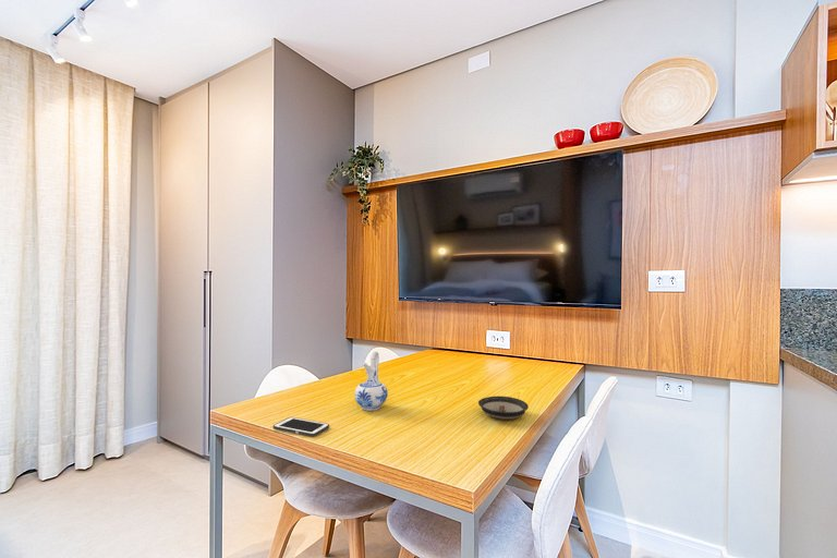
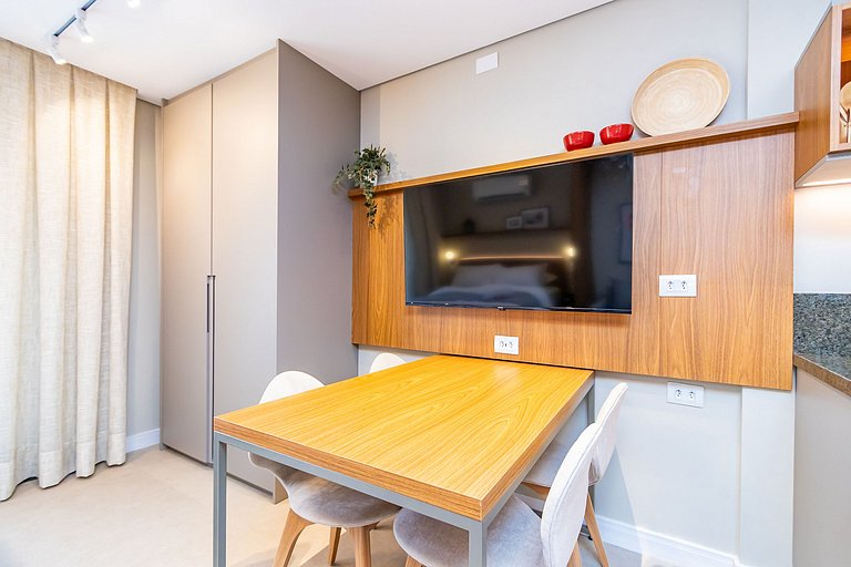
- saucer [477,396,530,421]
- cell phone [272,416,330,437]
- ceramic pitcher [353,351,389,412]
